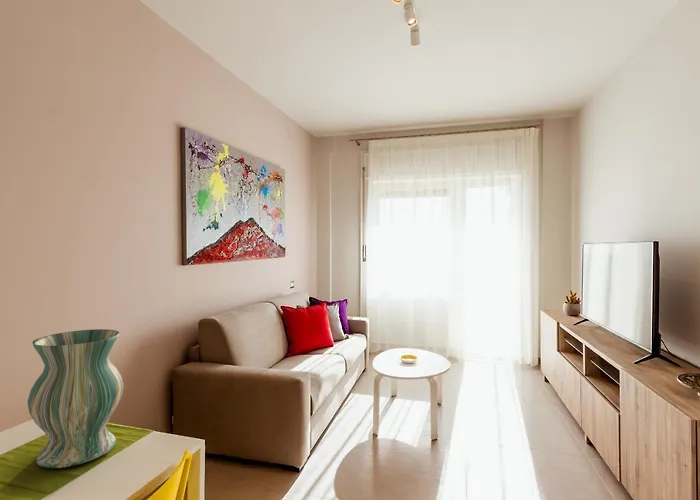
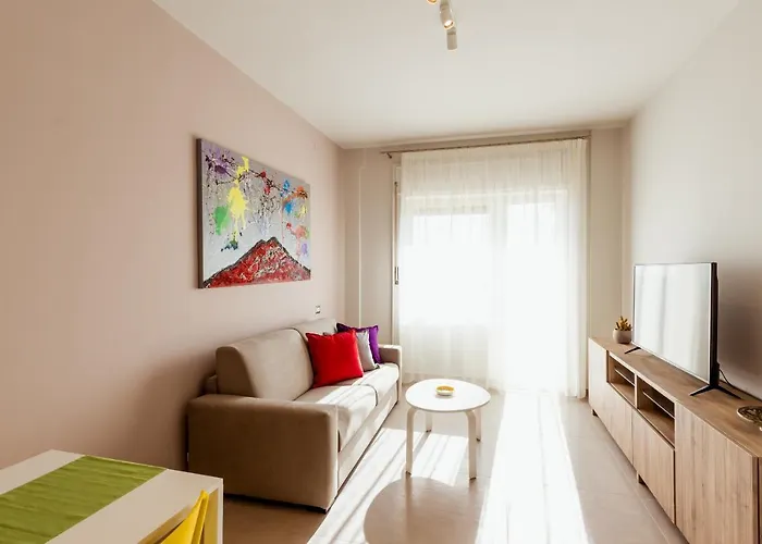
- vase [26,328,124,469]
